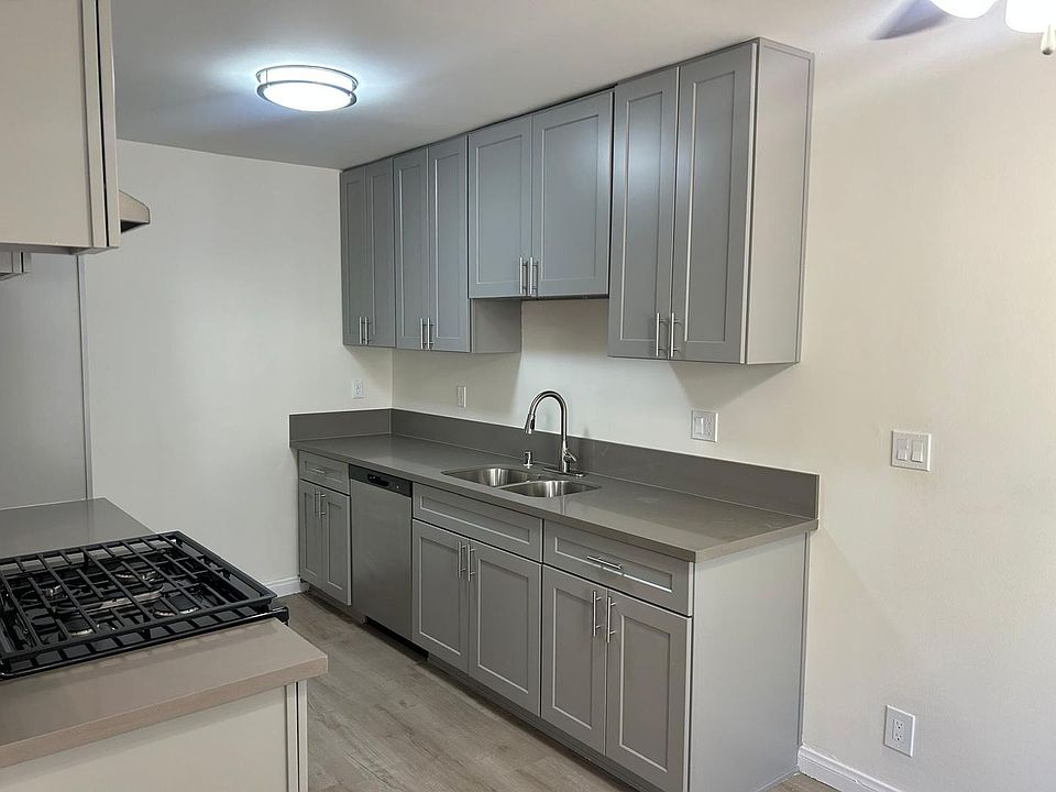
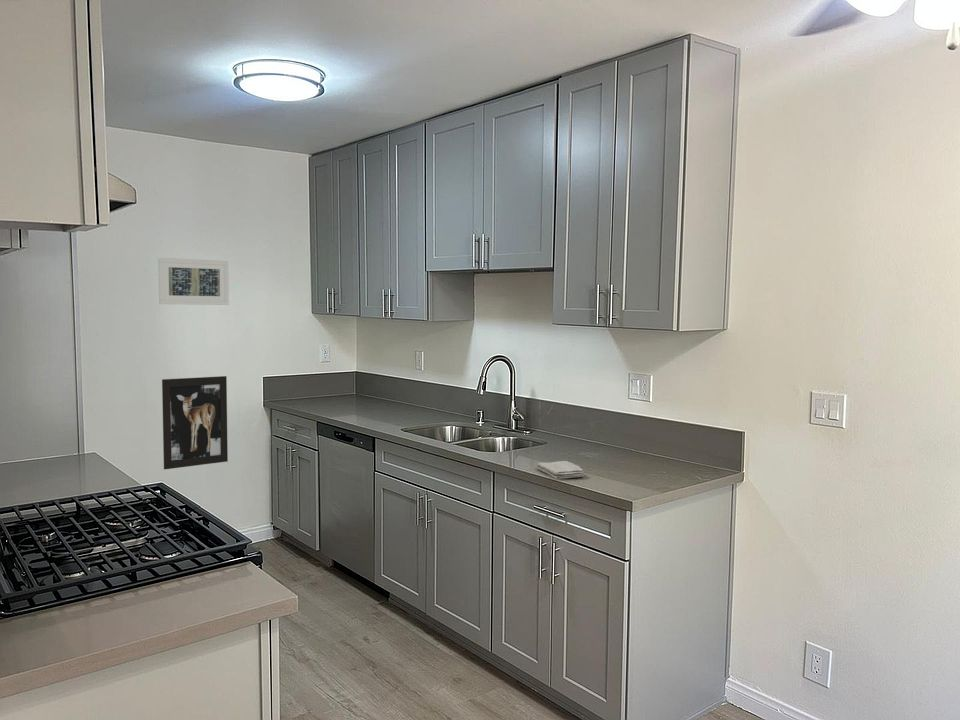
+ washcloth [536,460,586,480]
+ wall art [161,375,229,471]
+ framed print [157,257,230,306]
